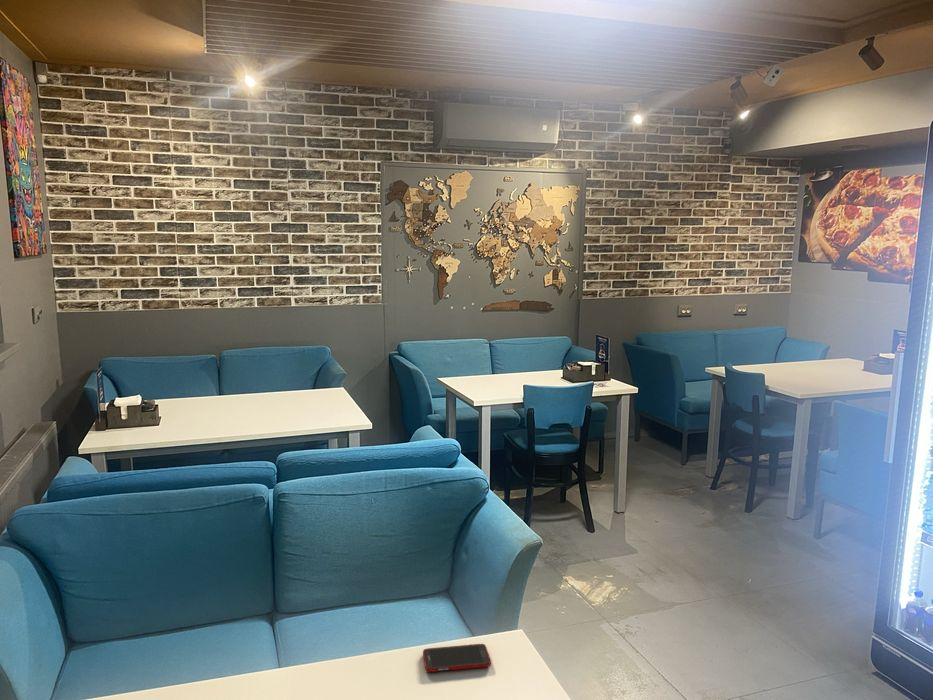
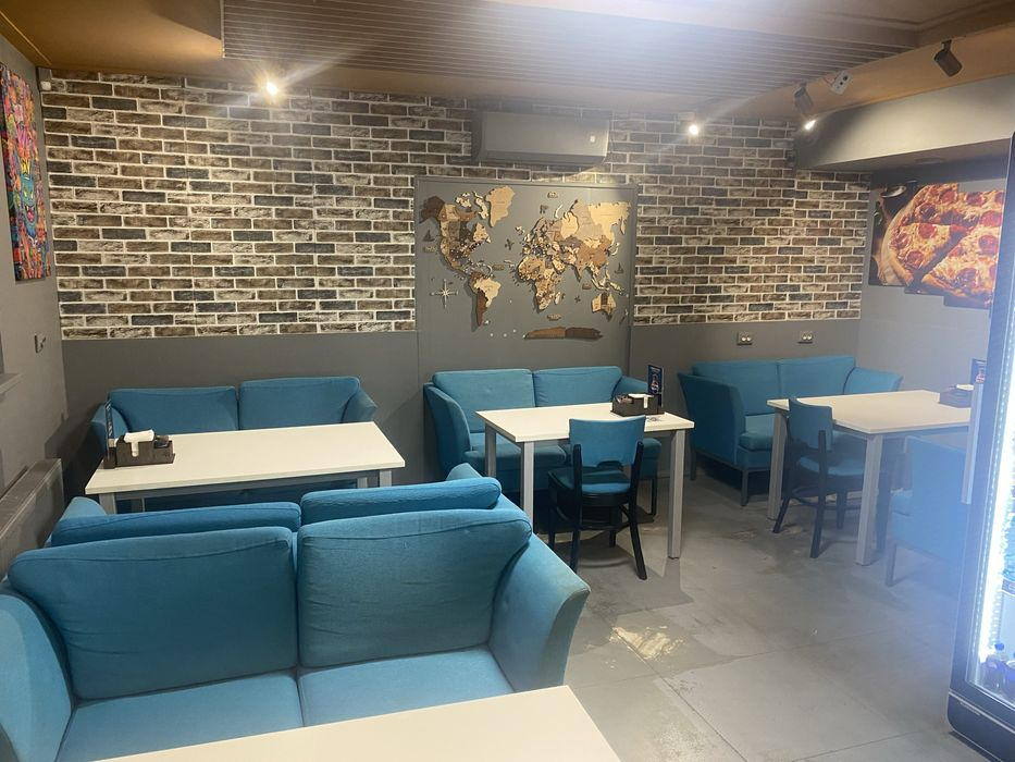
- cell phone [422,643,492,673]
